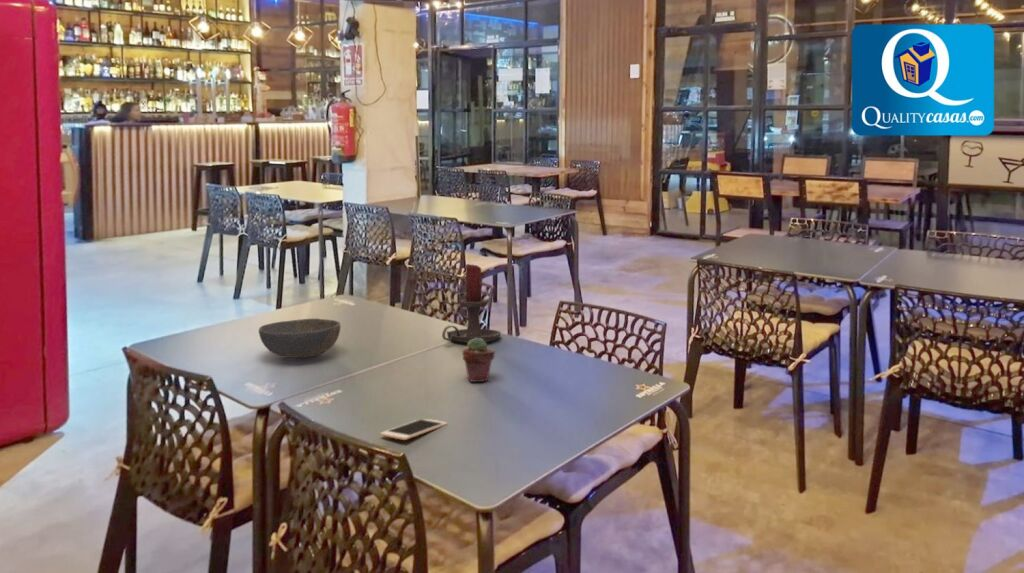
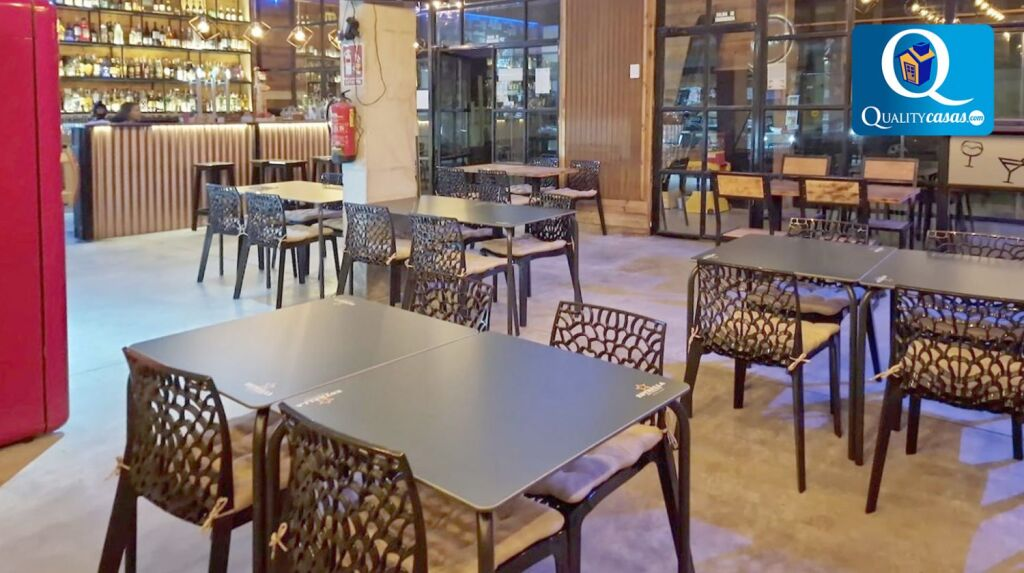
- cell phone [379,418,448,441]
- bowl [258,318,341,359]
- potted succulent [461,338,496,383]
- candle holder [441,263,502,343]
